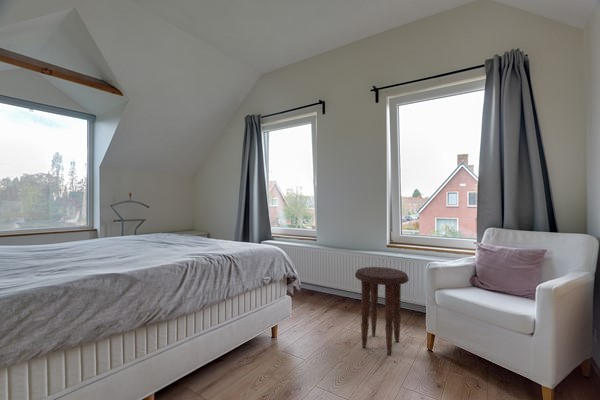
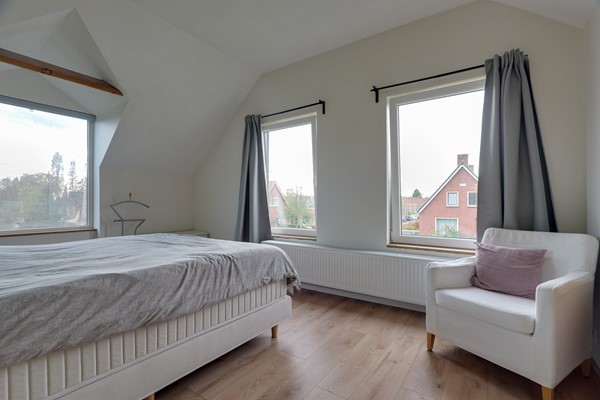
- side table [354,266,410,356]
